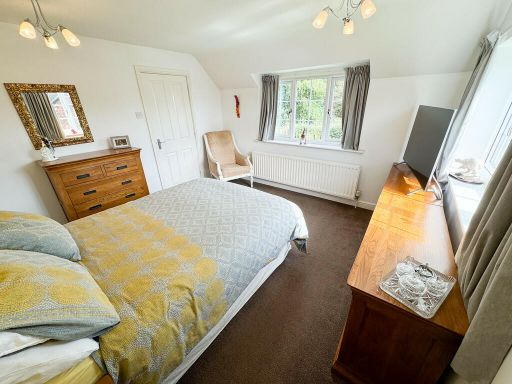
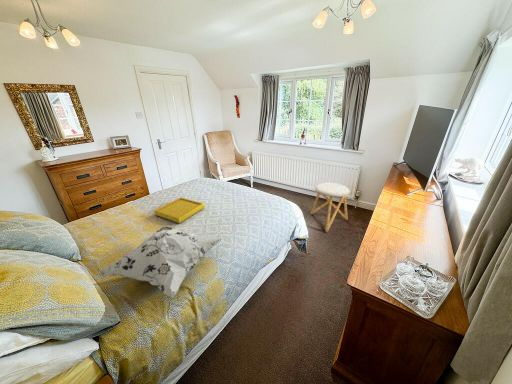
+ stool [310,182,350,233]
+ decorative pillow [98,226,223,299]
+ serving tray [153,196,206,224]
